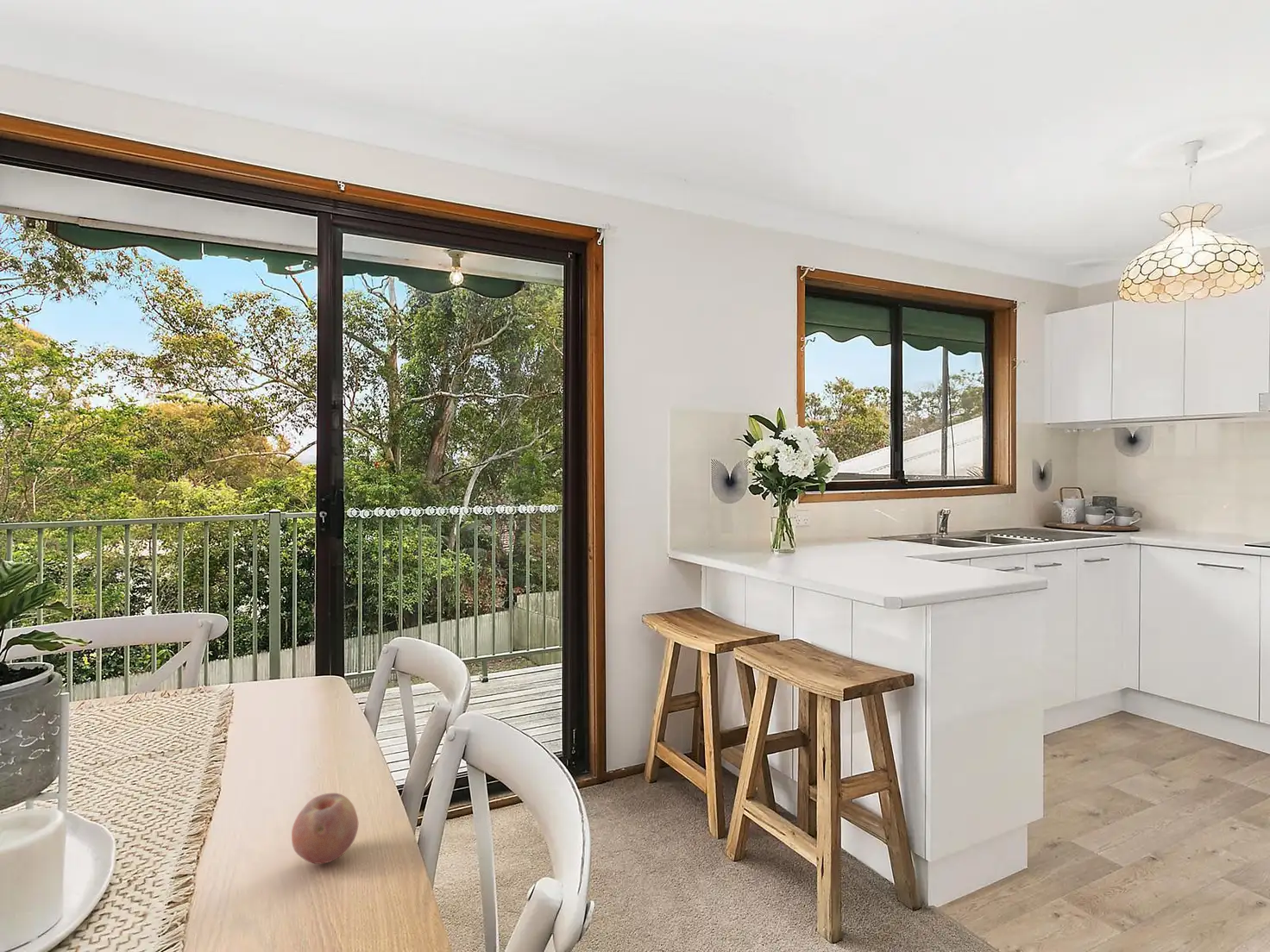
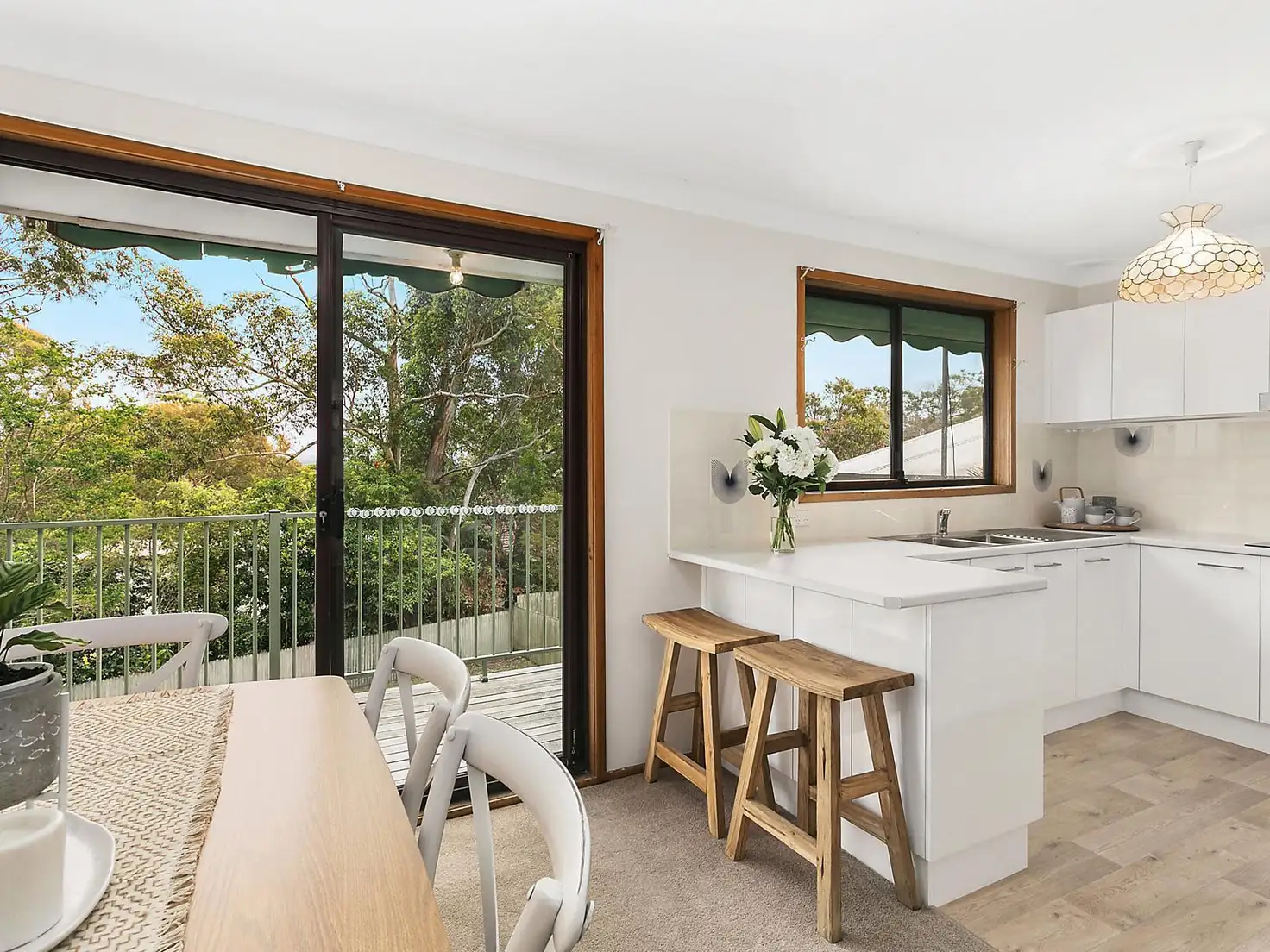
- fruit [291,792,359,865]
